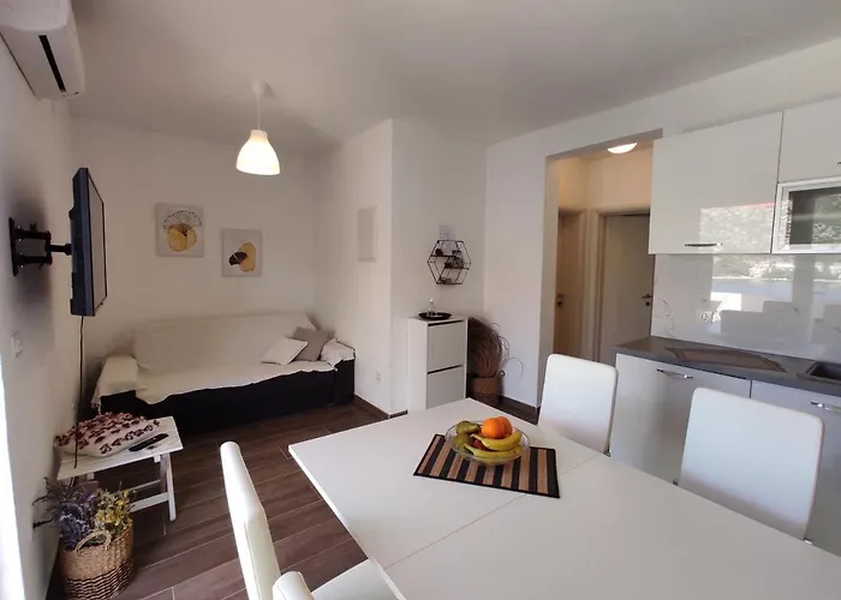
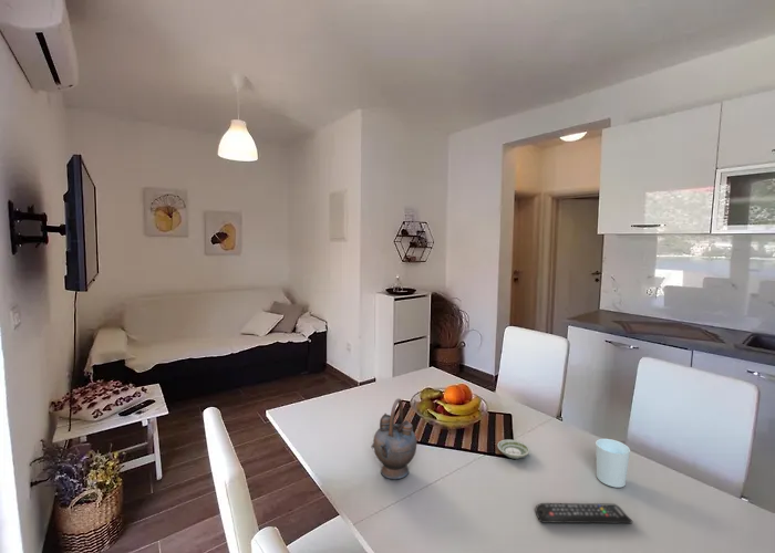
+ cup [595,438,631,489]
+ teapot [370,397,418,480]
+ saucer [496,439,530,460]
+ remote control [535,502,634,524]
